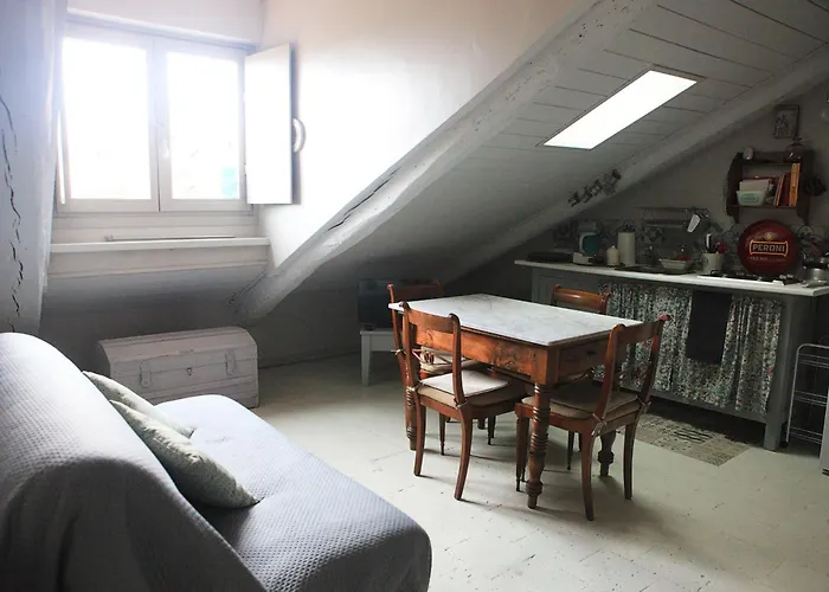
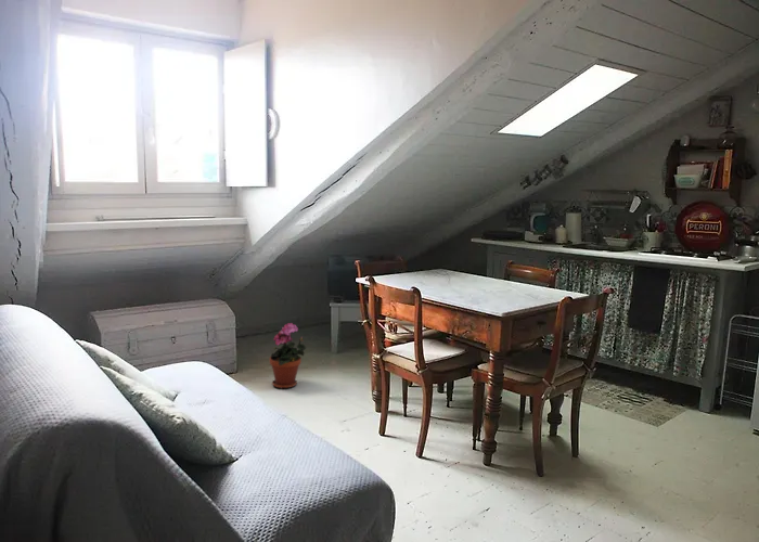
+ potted plant [269,322,307,389]
